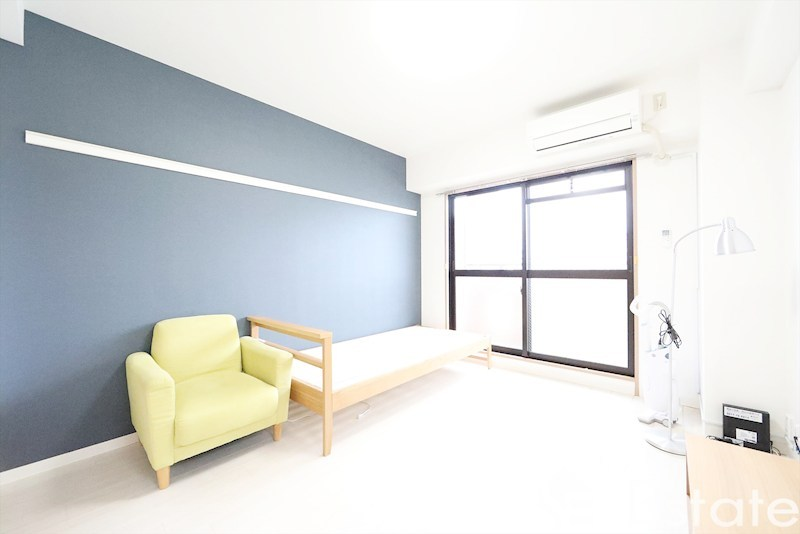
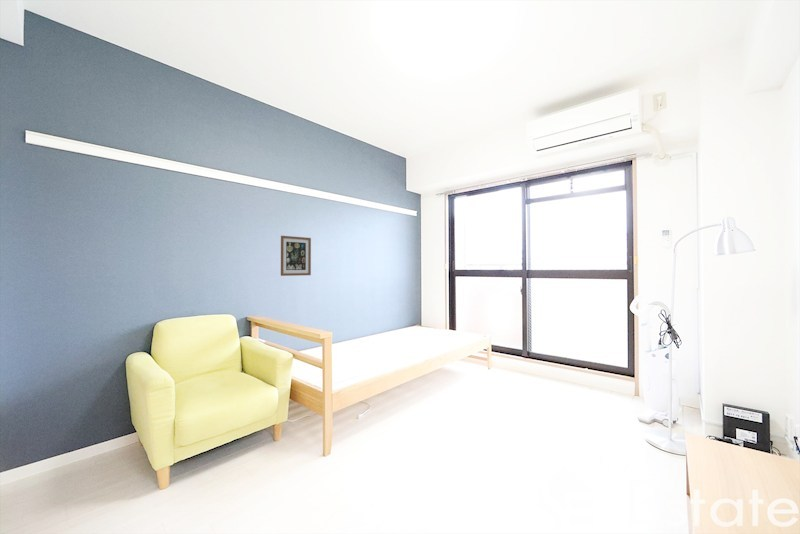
+ wall art [280,235,312,277]
